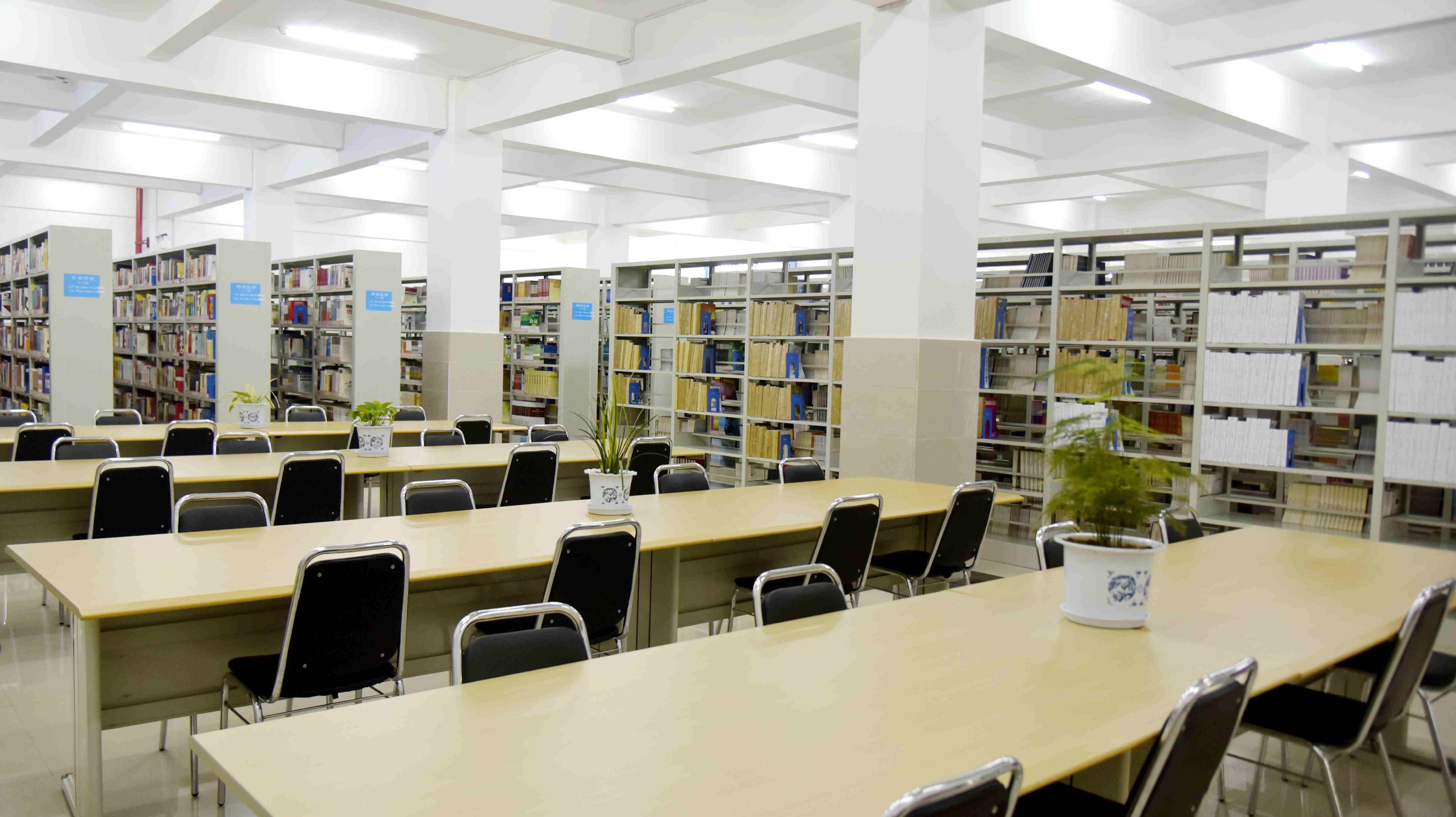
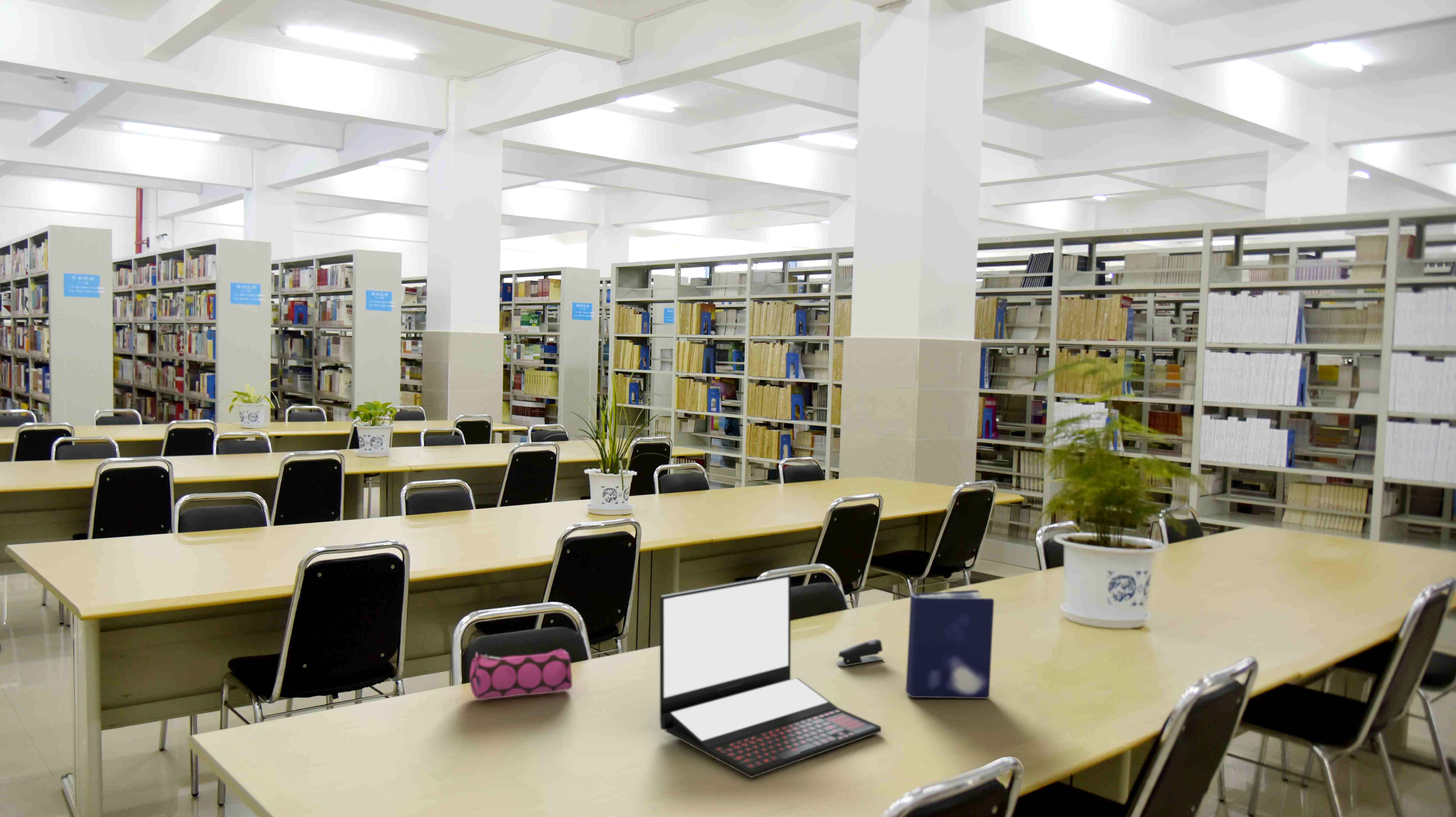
+ laptop [659,574,882,778]
+ book [905,590,994,699]
+ pencil case [470,649,573,700]
+ stapler [836,639,884,666]
